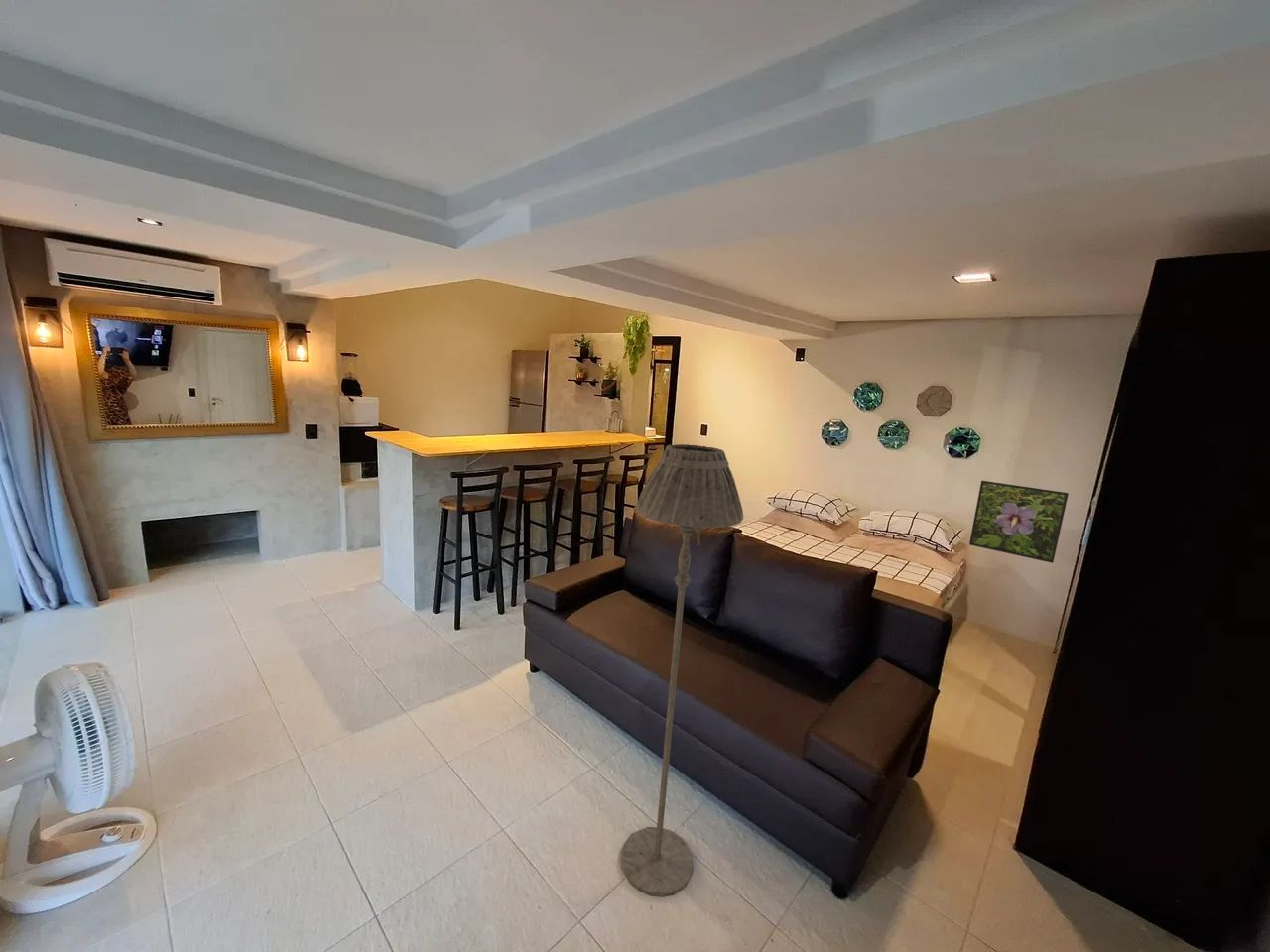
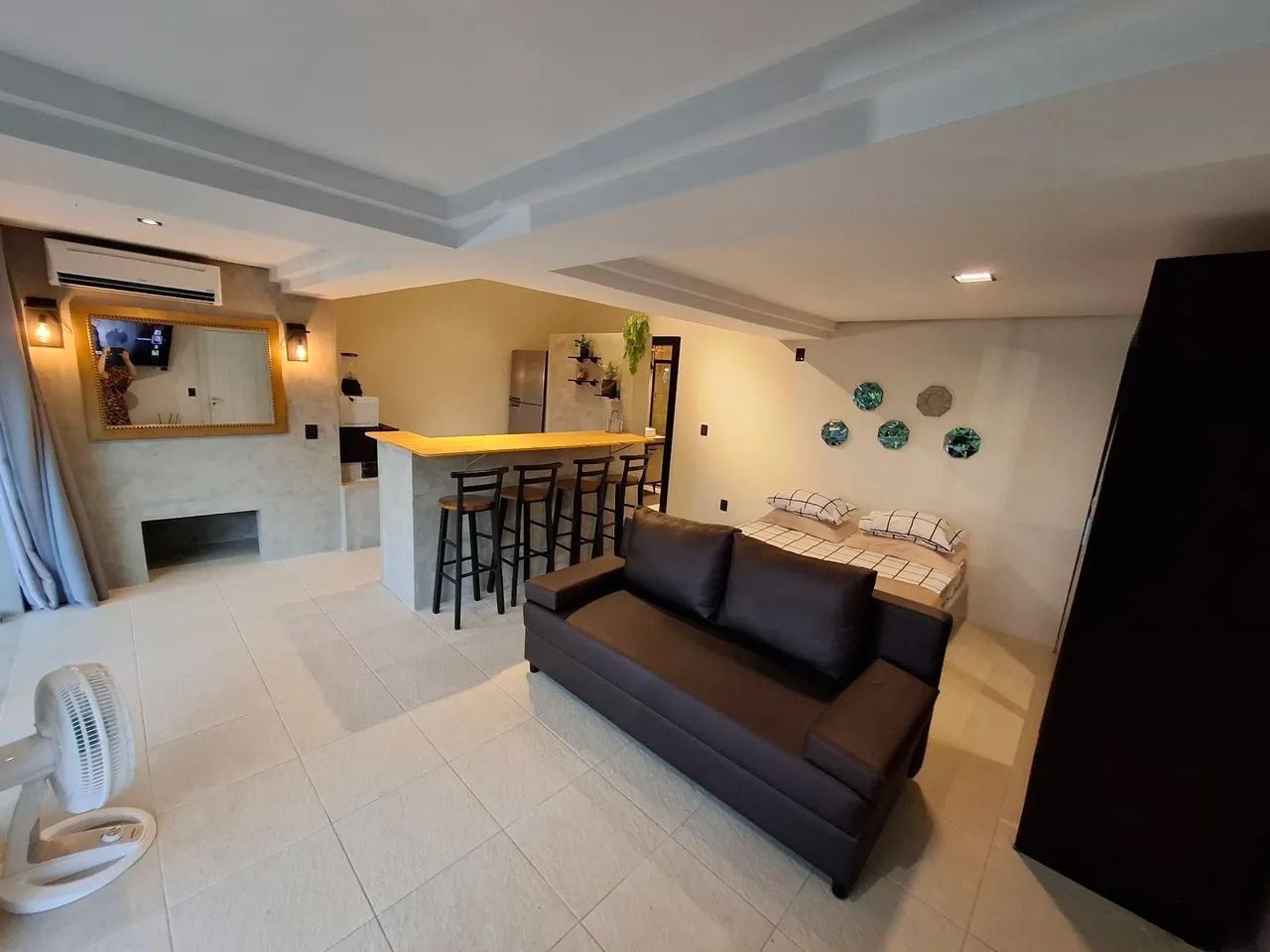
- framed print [968,480,1070,564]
- floor lamp [620,443,744,898]
